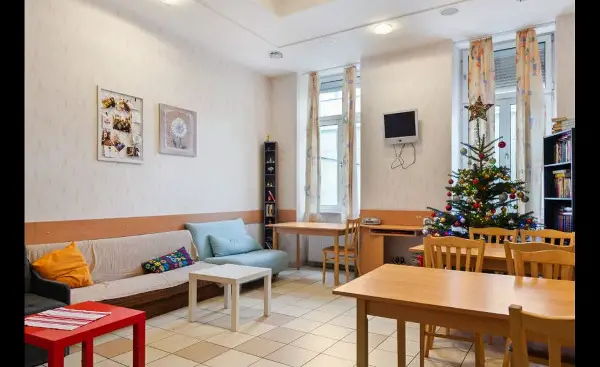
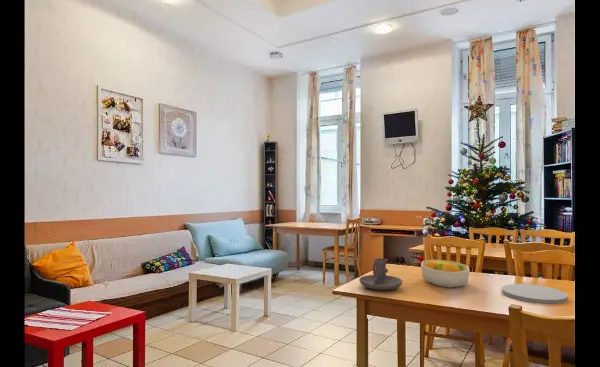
+ plate [501,283,569,305]
+ fruit bowl [420,259,470,289]
+ candle holder [358,257,404,291]
